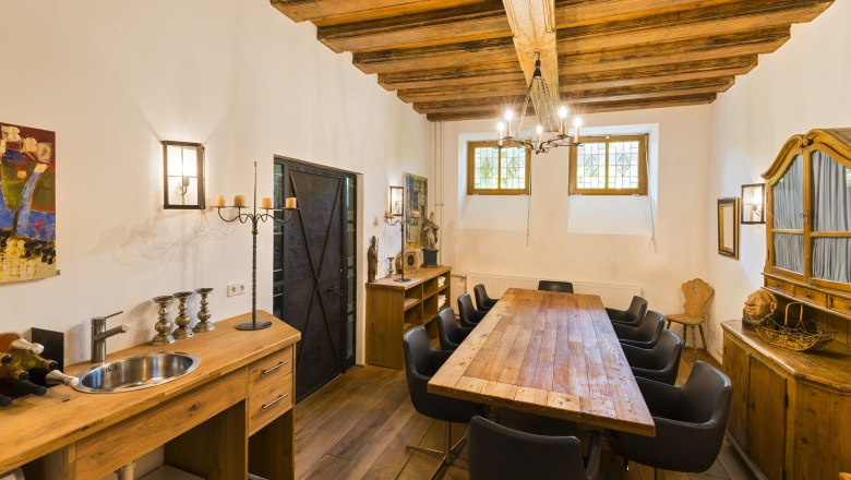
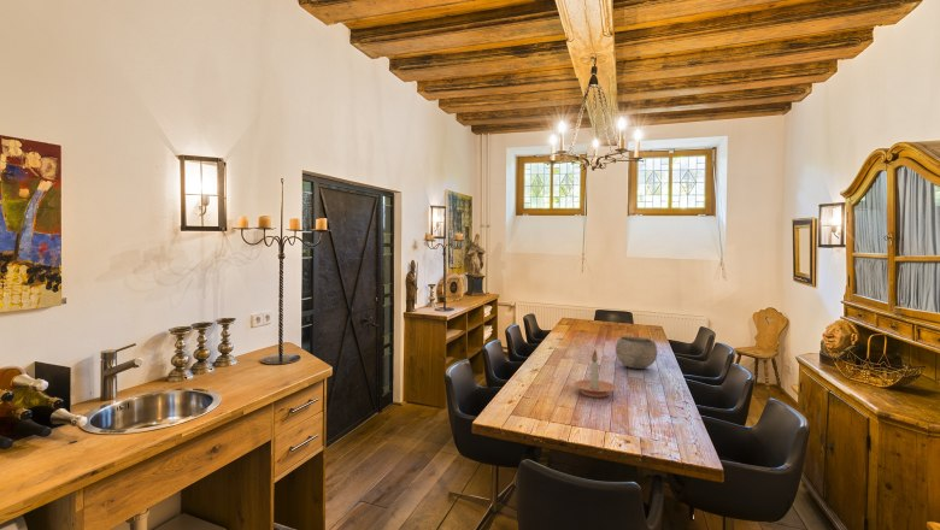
+ bowl [615,335,659,370]
+ candle holder [572,348,617,399]
